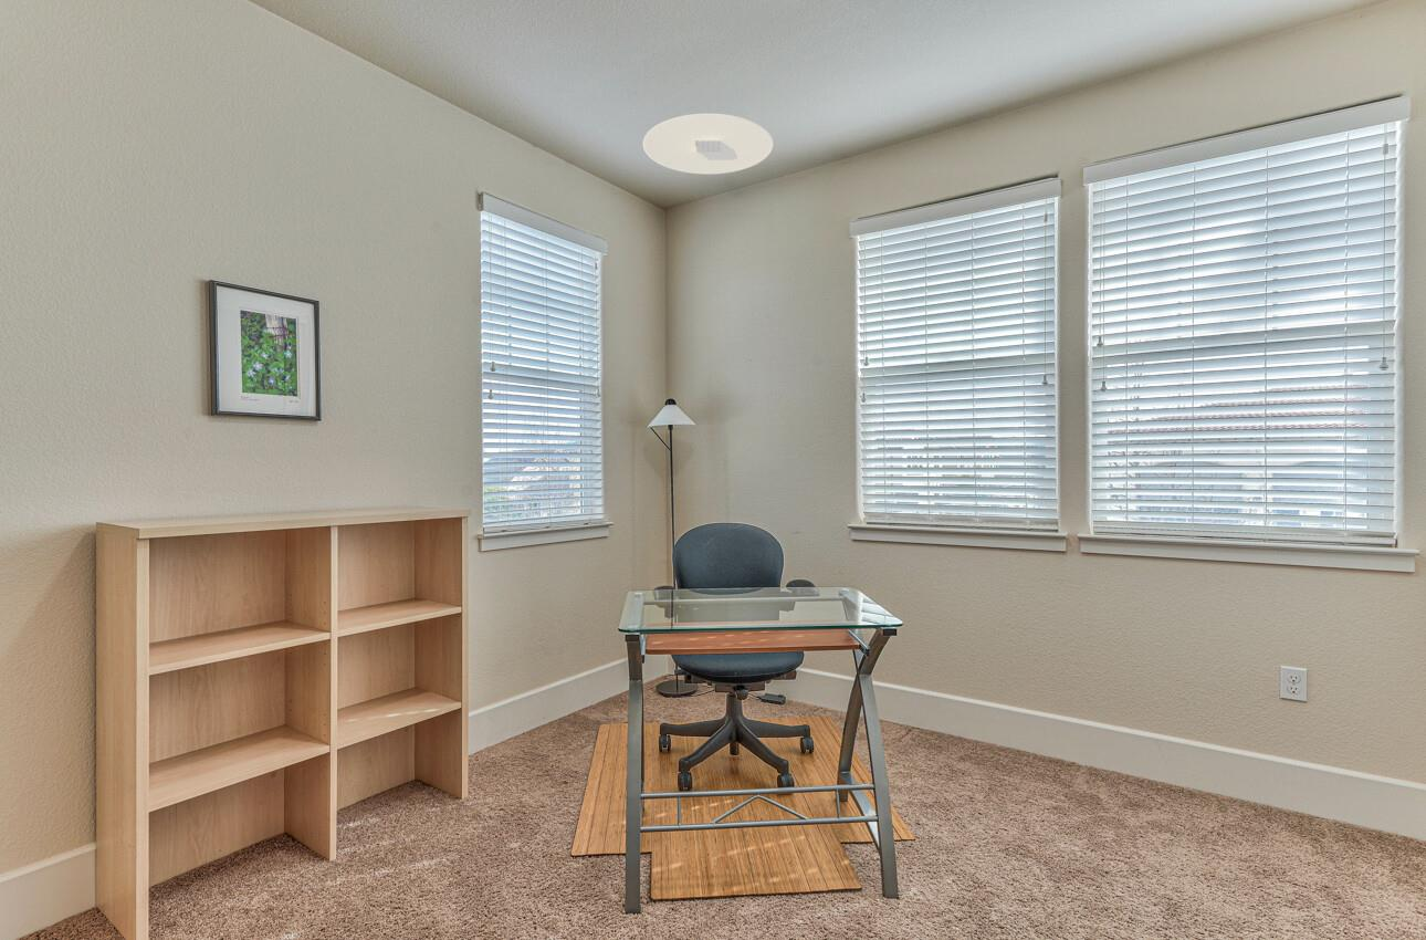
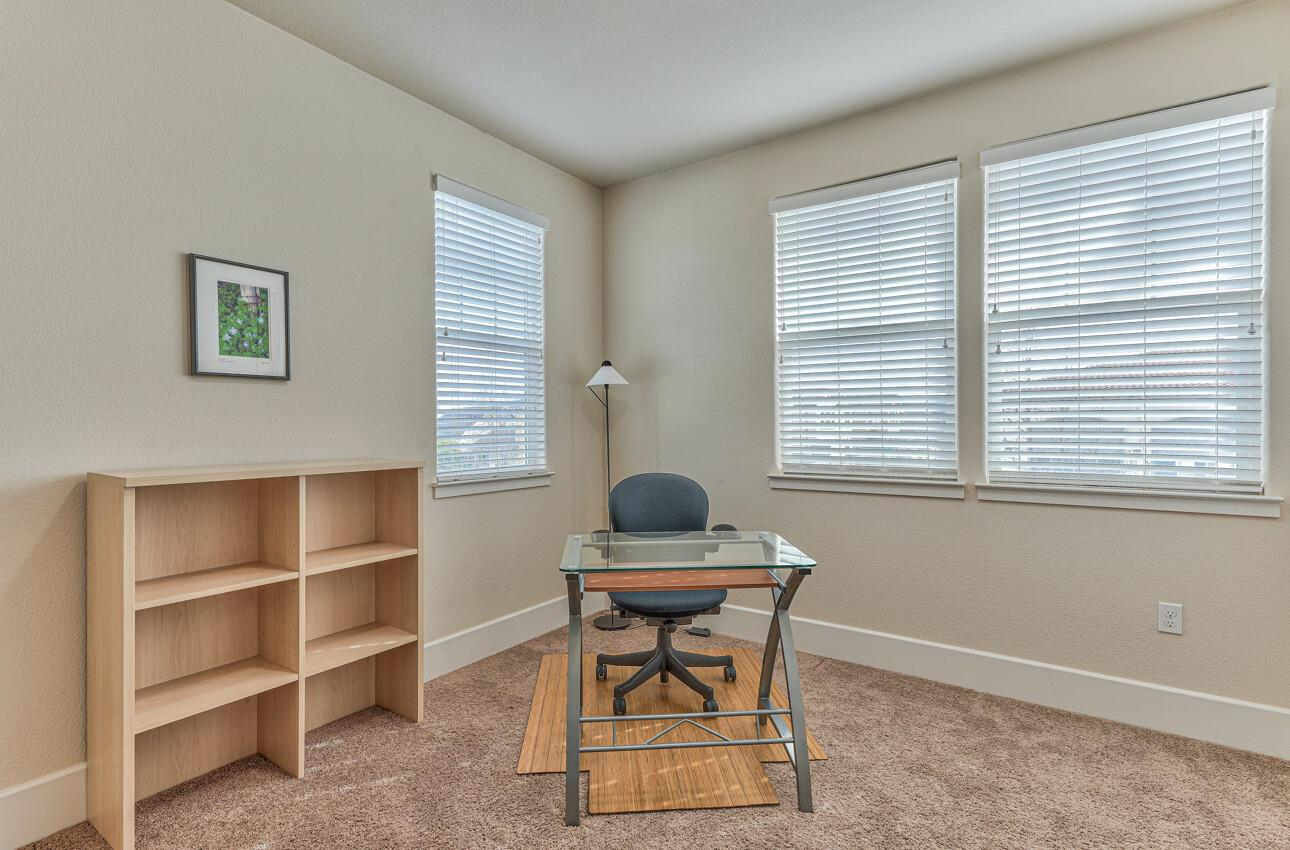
- ceiling light [642,113,774,176]
